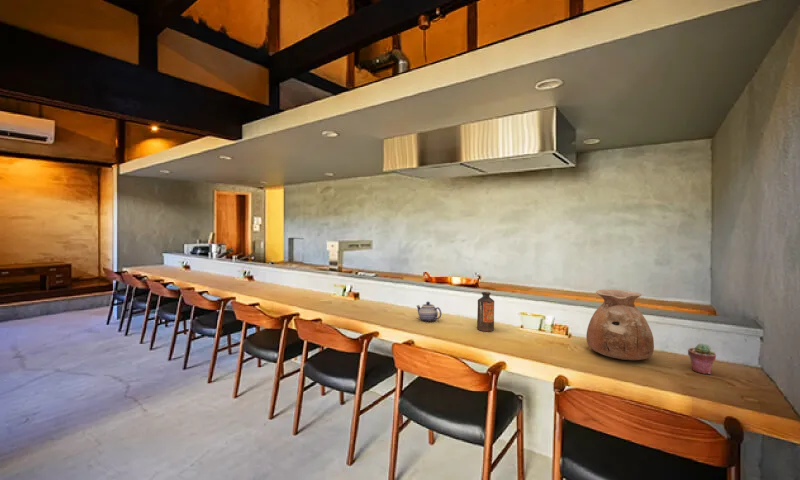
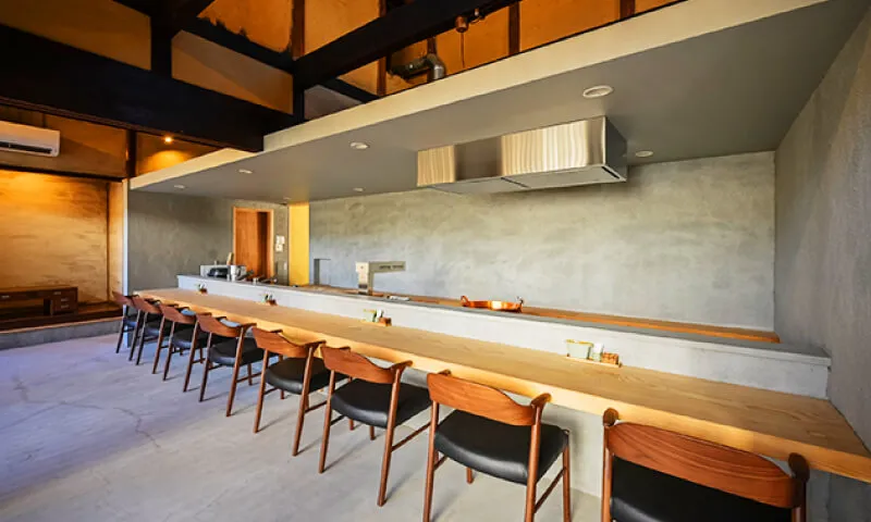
- potted succulent [687,343,717,375]
- vase [585,289,655,361]
- bottle [476,291,495,332]
- teapot [416,301,443,322]
